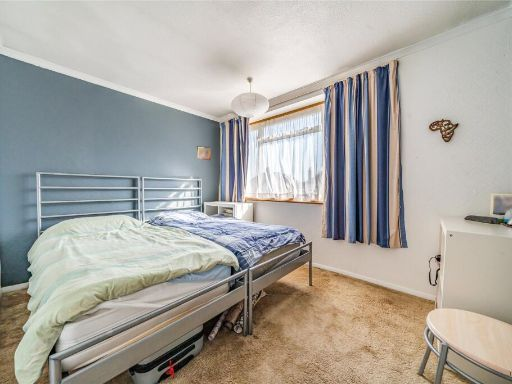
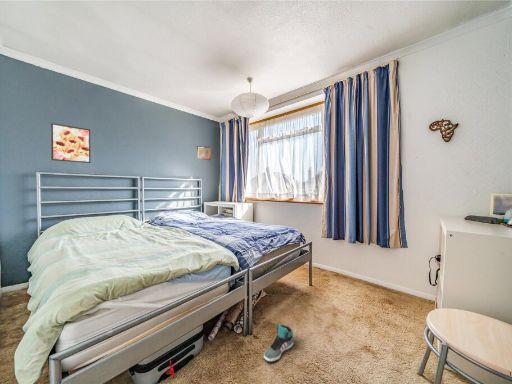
+ sneaker [263,323,294,363]
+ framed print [50,122,91,164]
